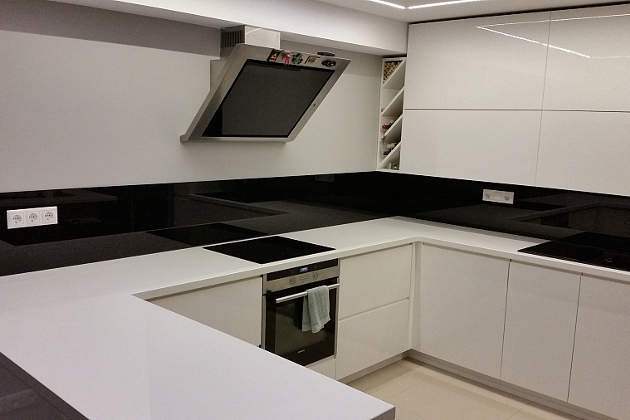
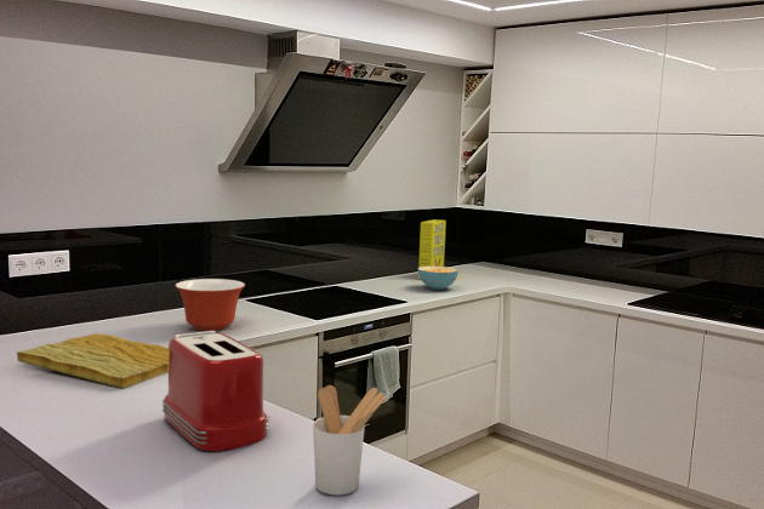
+ cereal bowl [417,265,460,291]
+ utensil holder [312,384,387,496]
+ toaster [161,331,270,452]
+ cereal box [417,218,447,280]
+ cutting board [16,332,169,390]
+ mixing bowl [175,278,246,332]
